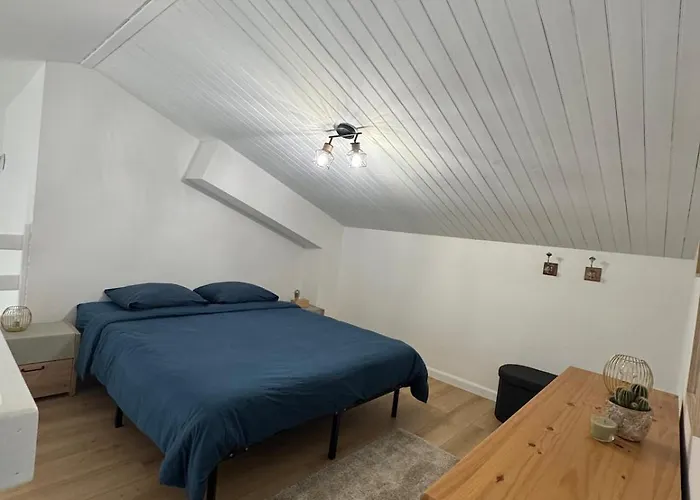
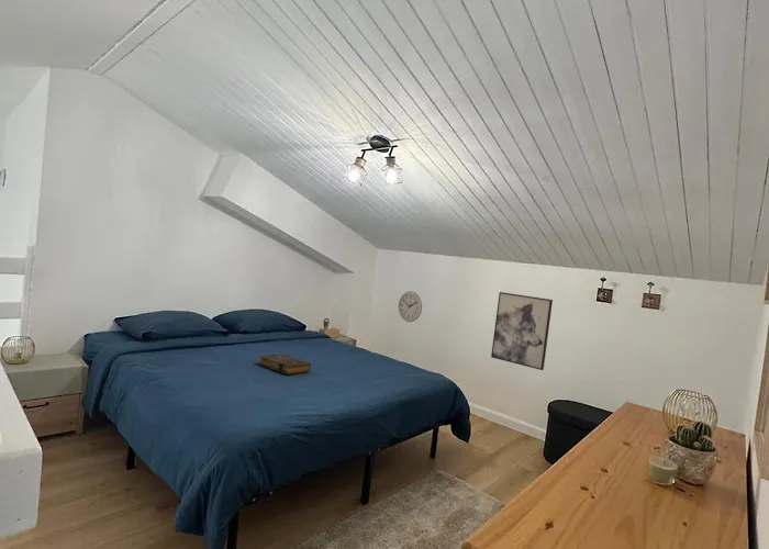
+ wall art [490,291,554,371]
+ wall clock [398,290,423,323]
+ book [257,354,312,376]
